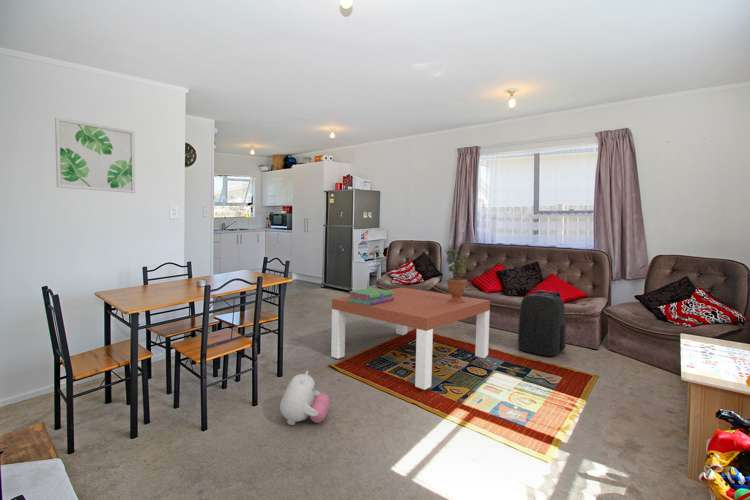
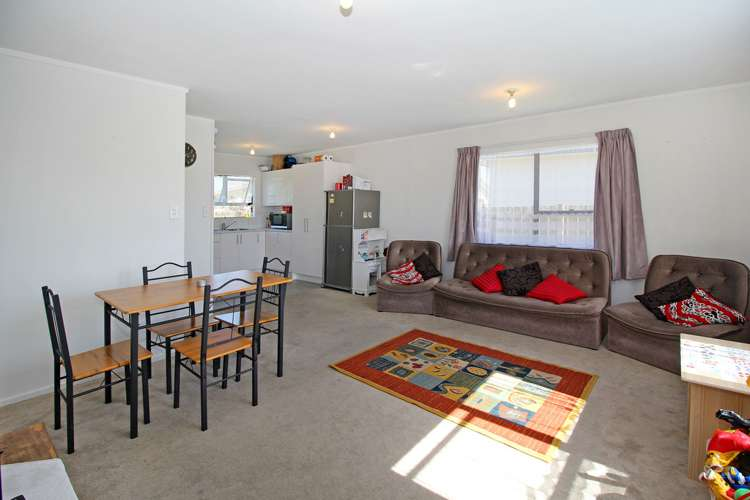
- potted plant [444,246,472,303]
- backpack [517,289,567,357]
- coffee table [330,286,491,391]
- wall art [54,116,136,194]
- stack of books [347,287,394,306]
- plush toy [279,370,330,426]
